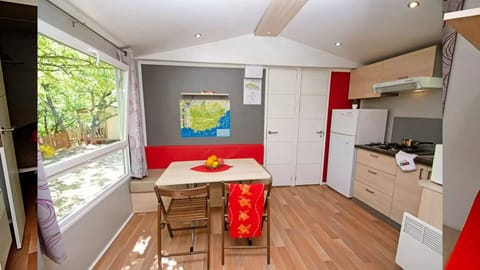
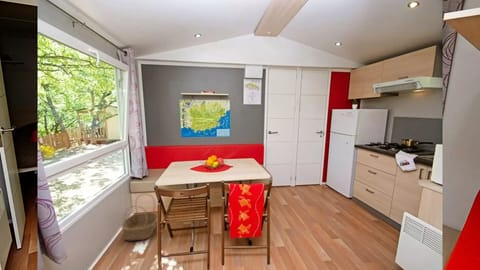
+ basket [120,193,158,241]
